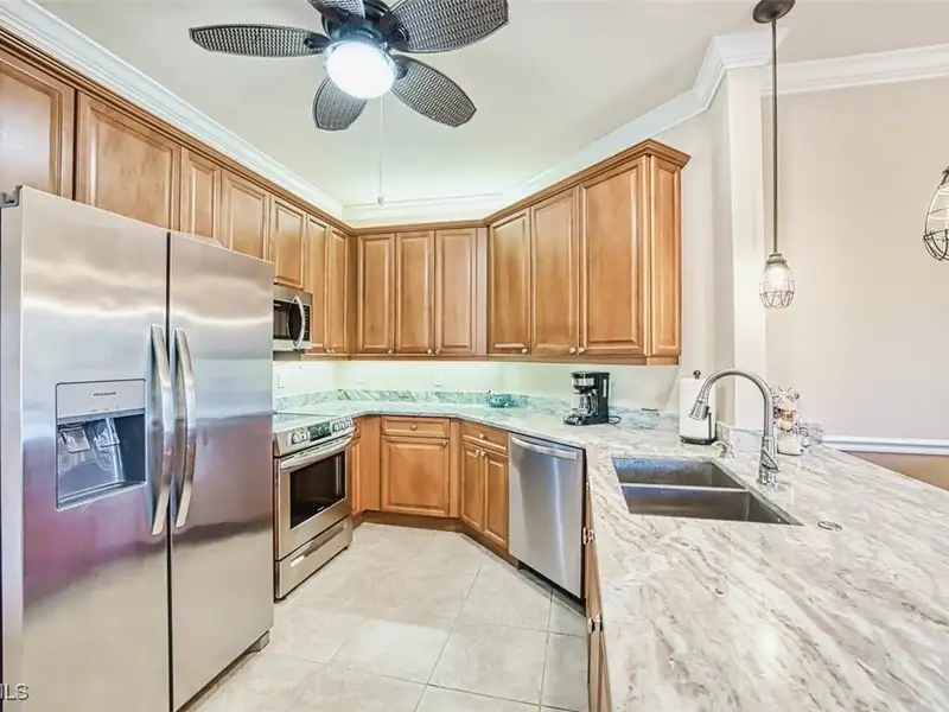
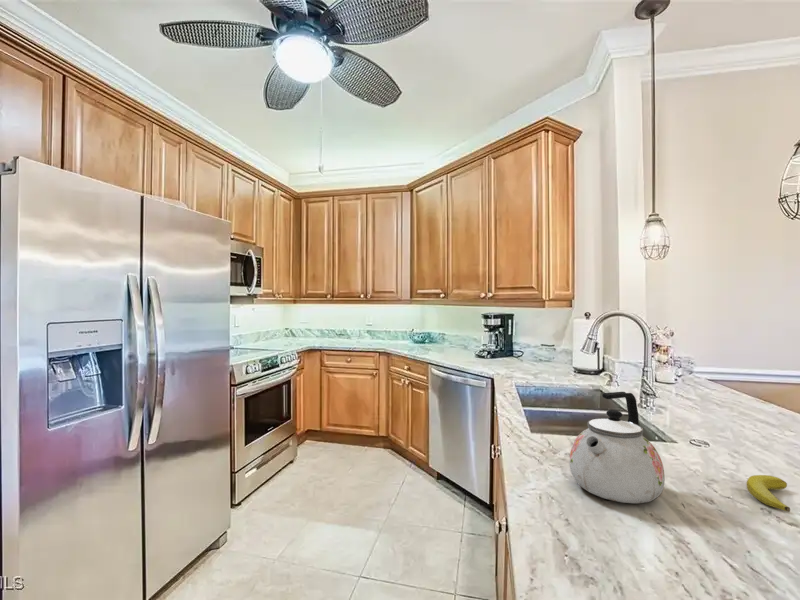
+ kettle [568,391,666,504]
+ banana [745,474,791,513]
